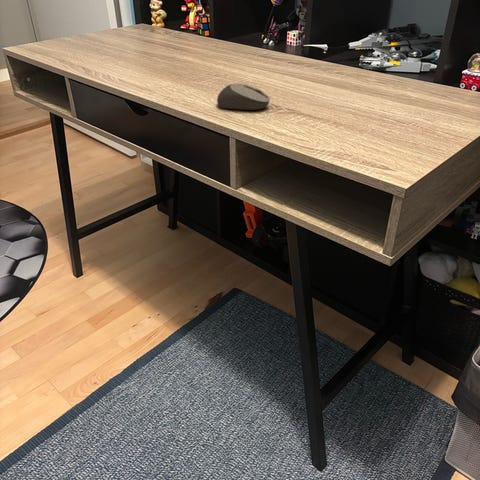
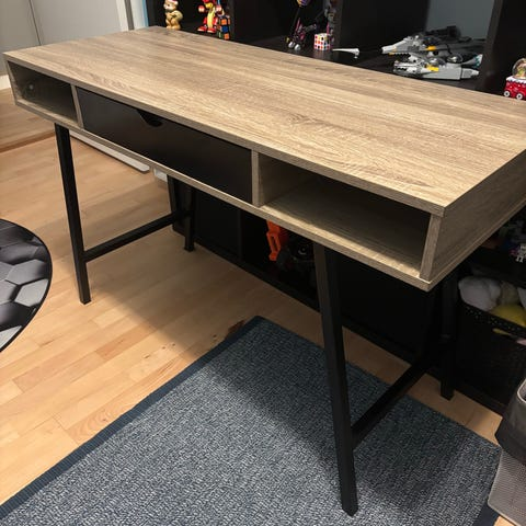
- computer mouse [216,82,271,111]
